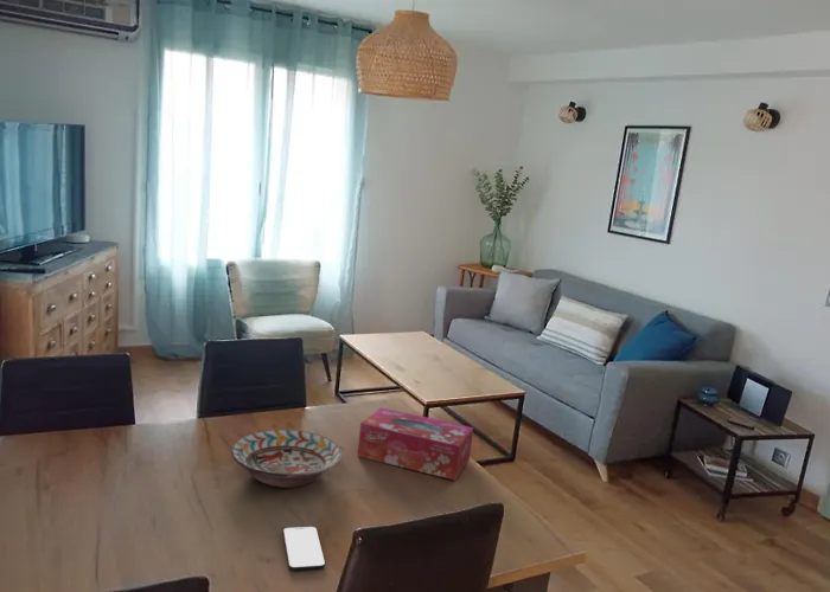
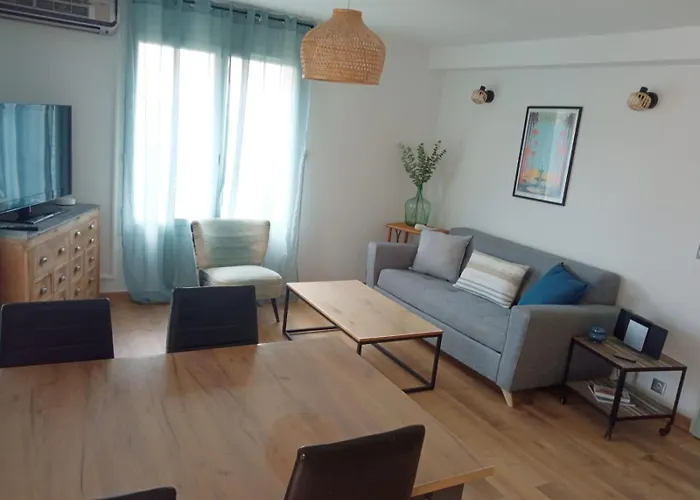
- decorative bowl [230,429,343,489]
- tissue box [357,406,474,482]
- smartphone [282,526,326,572]
